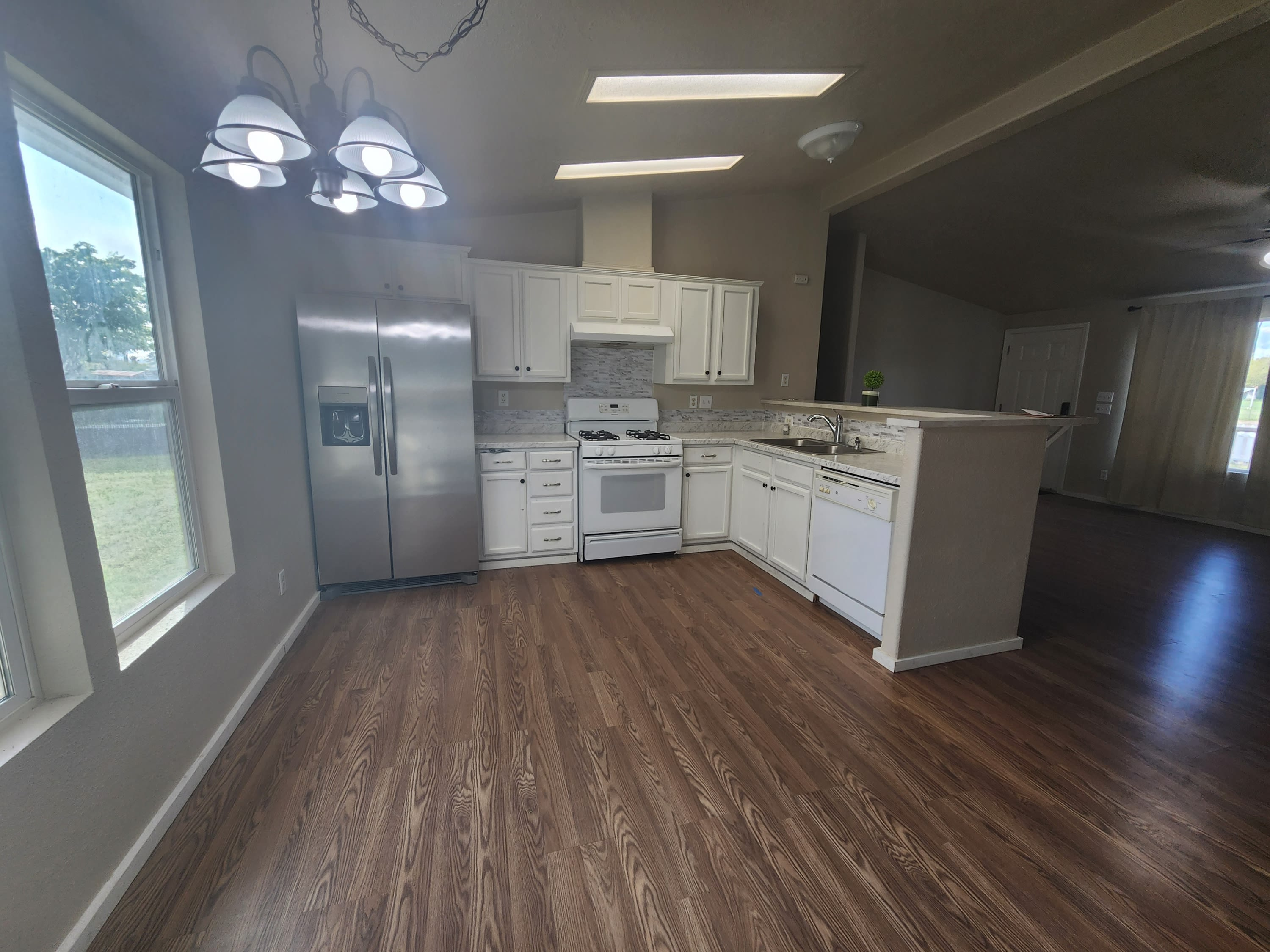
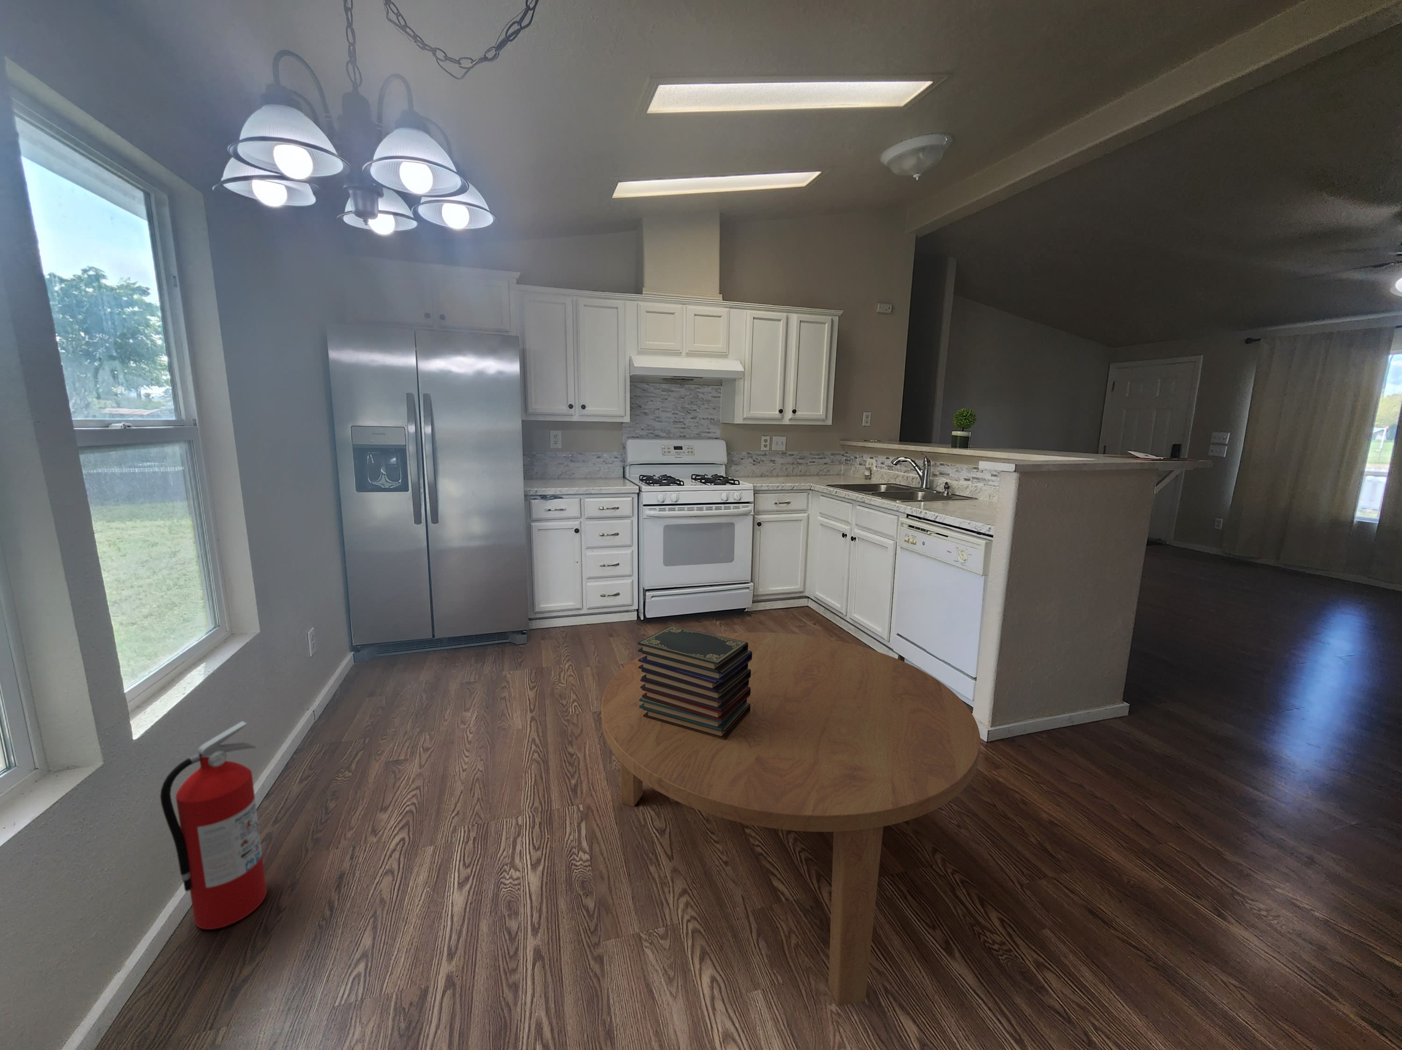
+ book stack [637,625,753,740]
+ coffee table [601,632,981,1006]
+ fire extinguisher [160,720,267,930]
